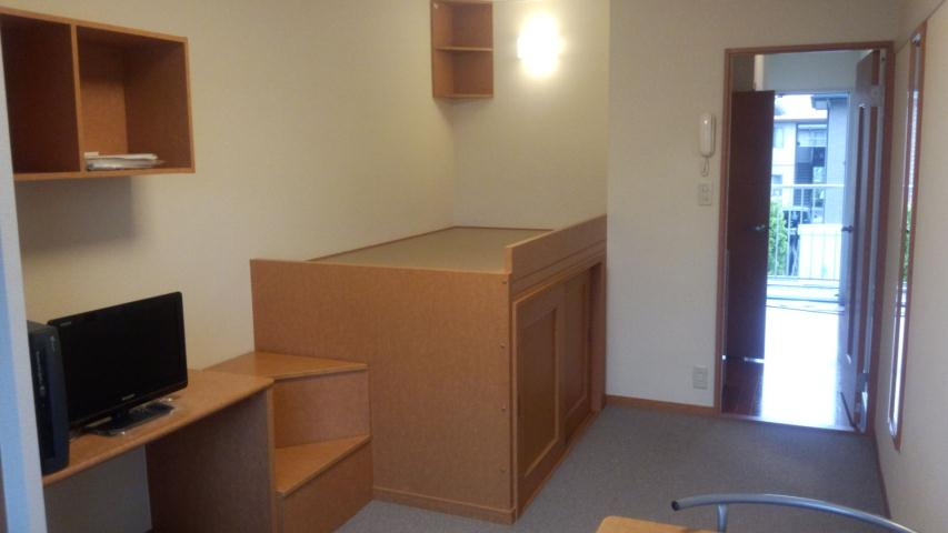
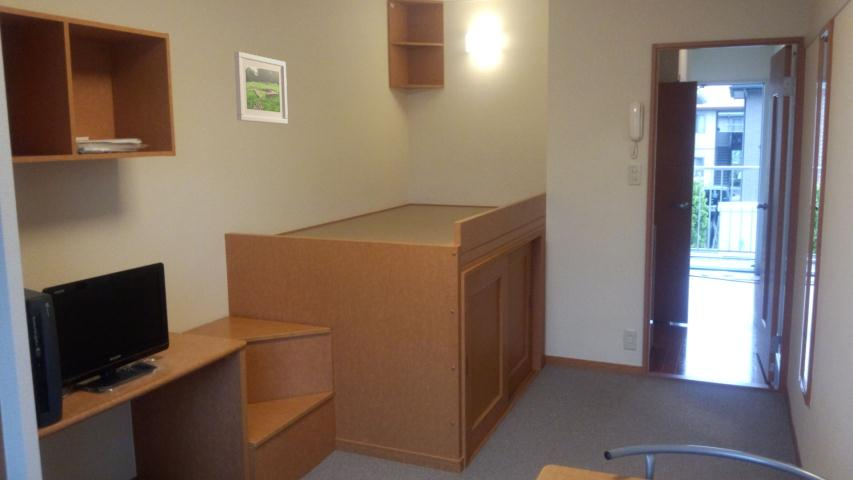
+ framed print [233,51,289,125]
